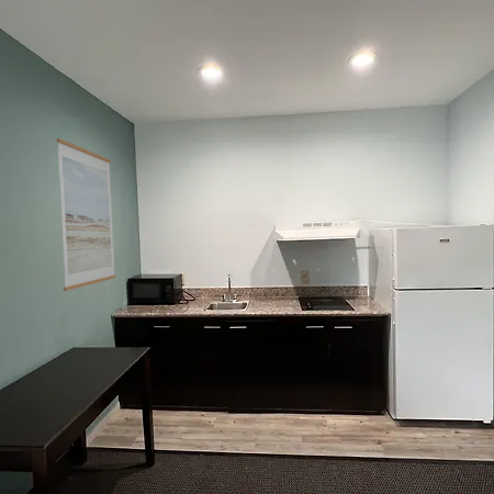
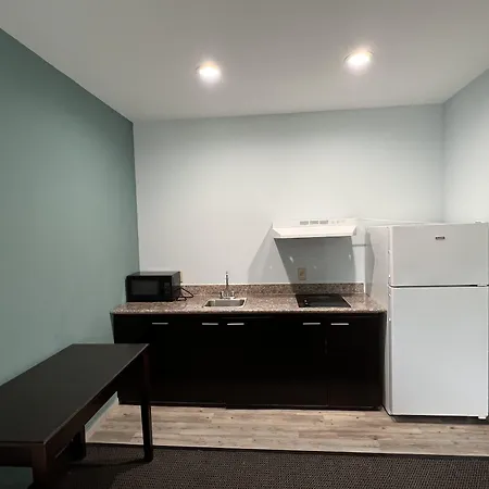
- wall art [56,137,116,292]
